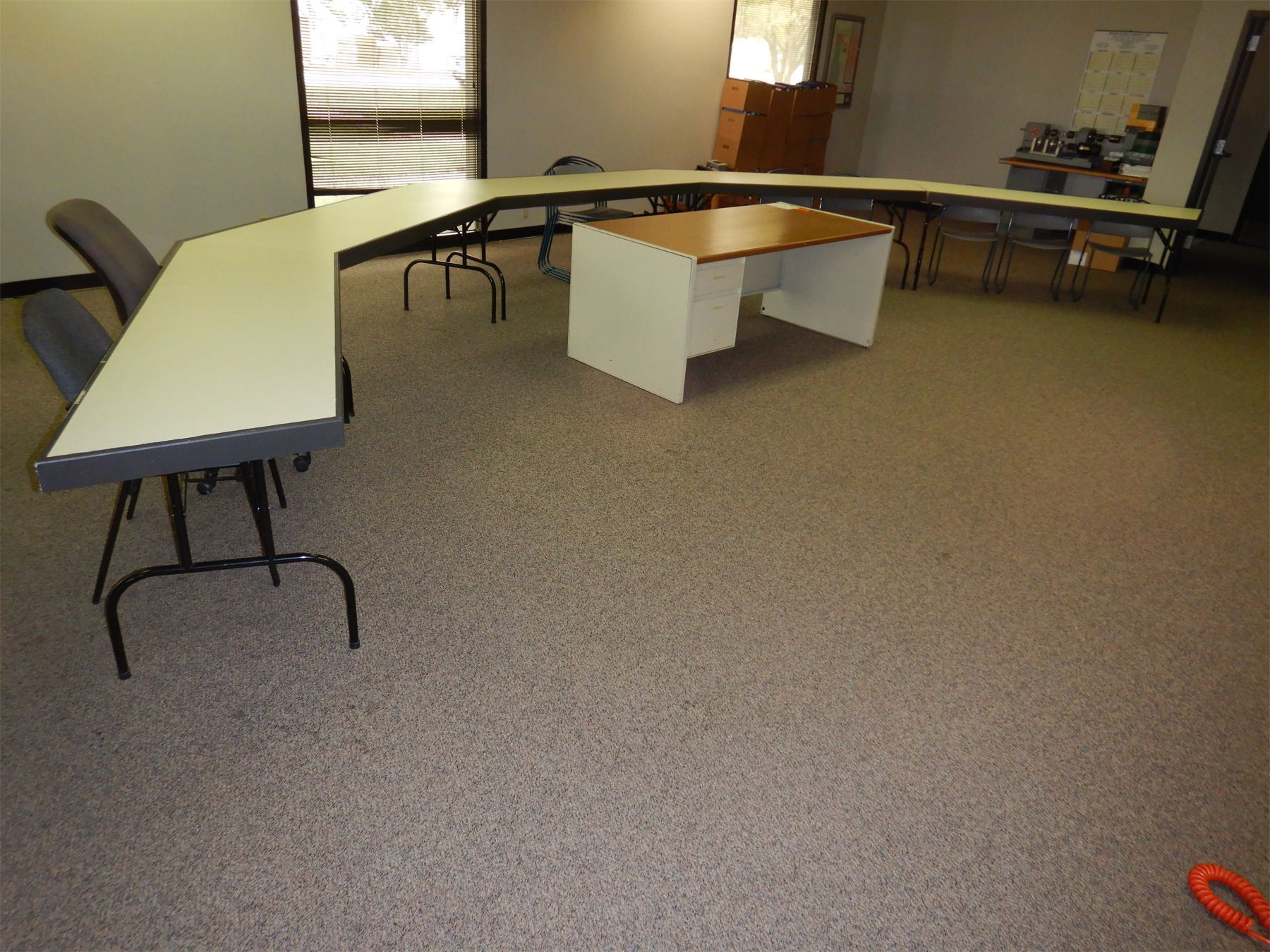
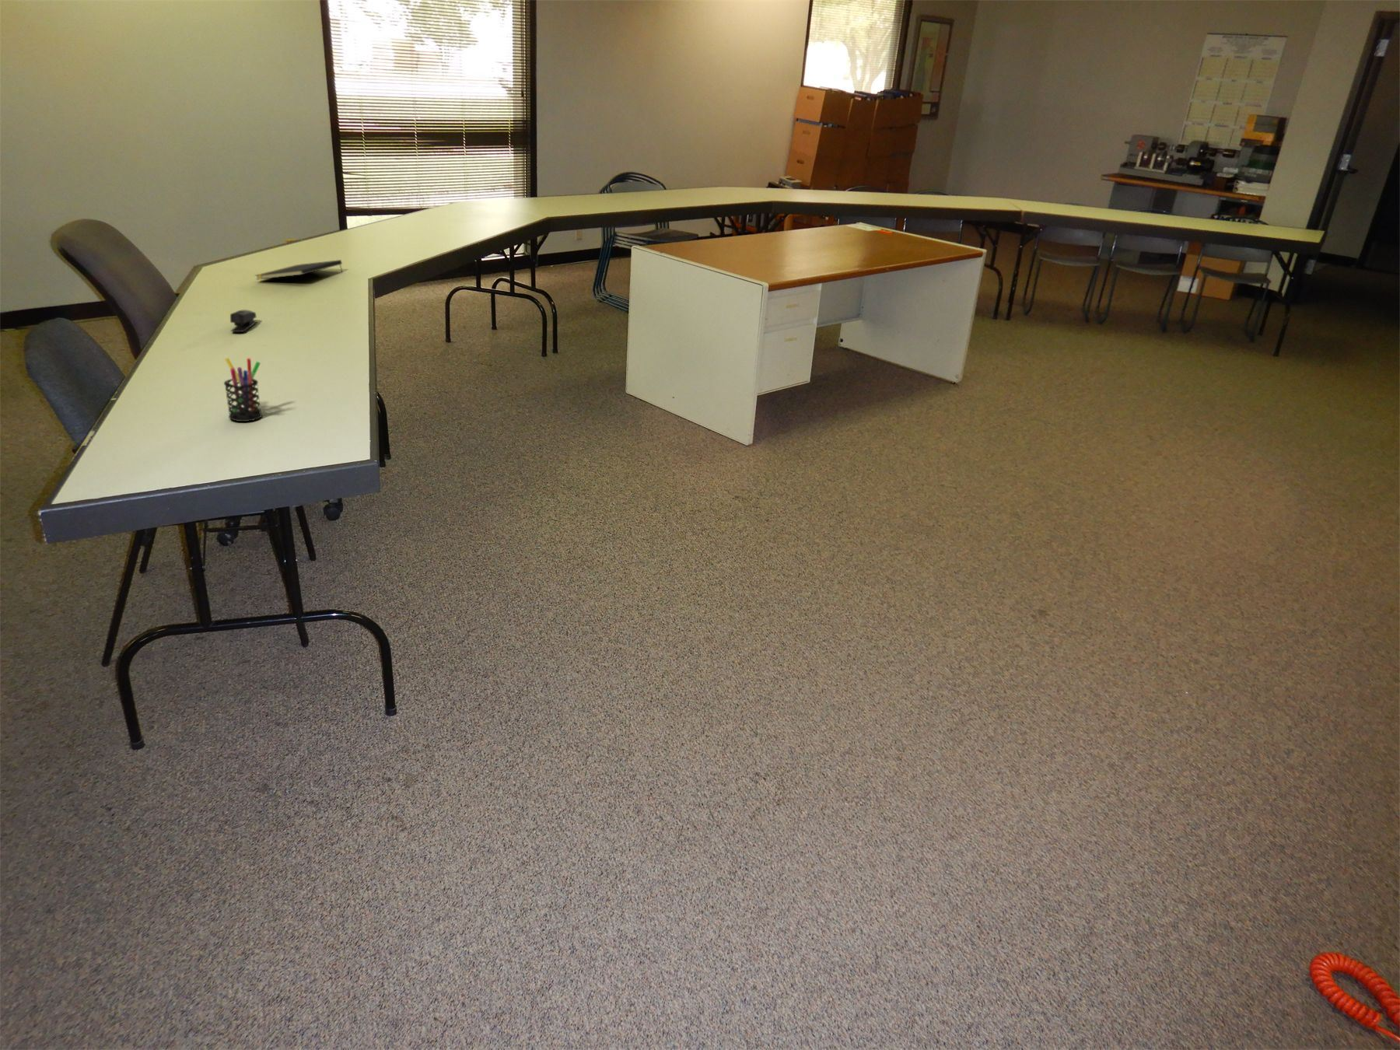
+ stapler [229,309,258,333]
+ notepad [255,259,343,281]
+ pen holder [223,357,262,422]
